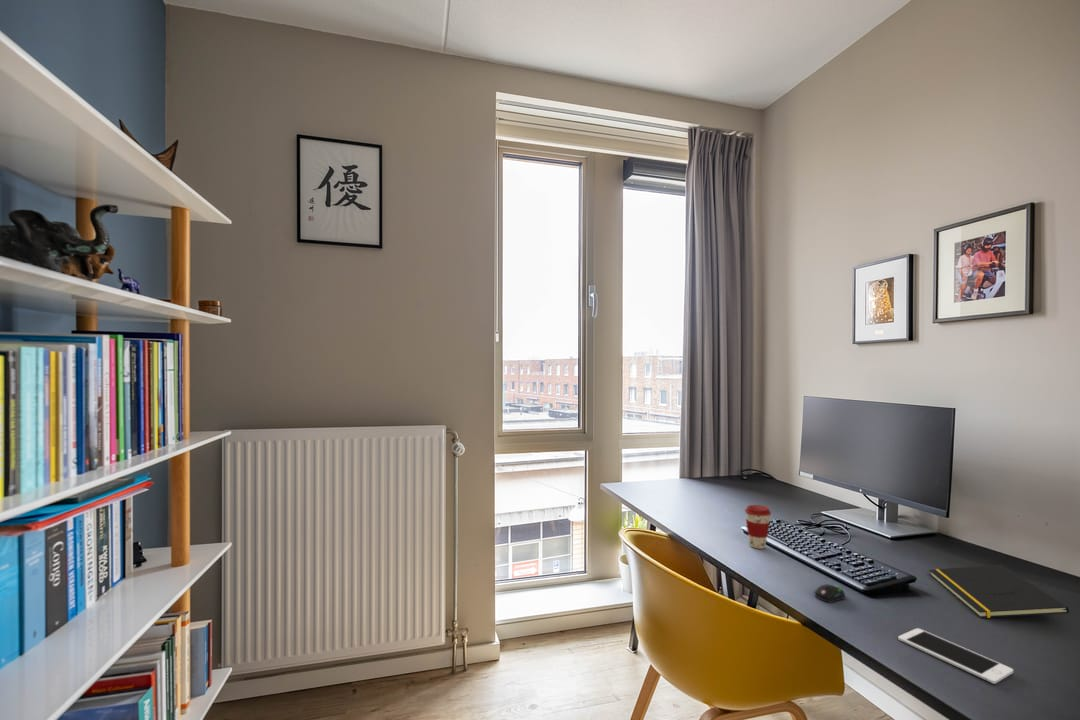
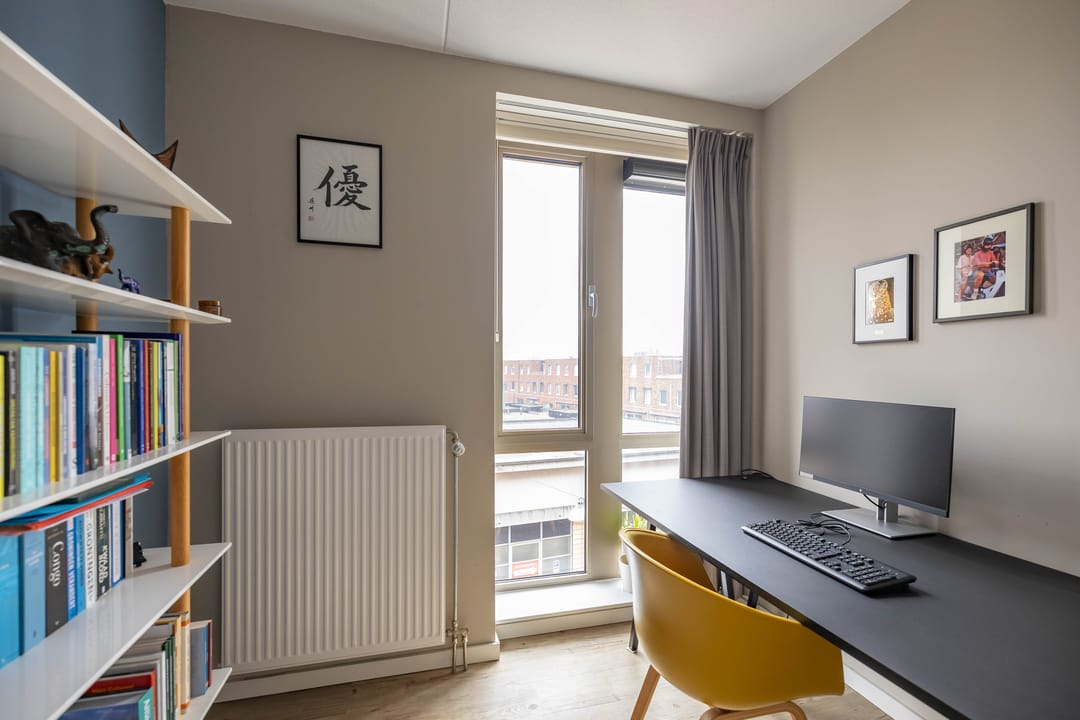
- cell phone [897,627,1014,685]
- coffee cup [744,504,772,550]
- mouse [814,583,847,604]
- notepad [928,564,1070,619]
